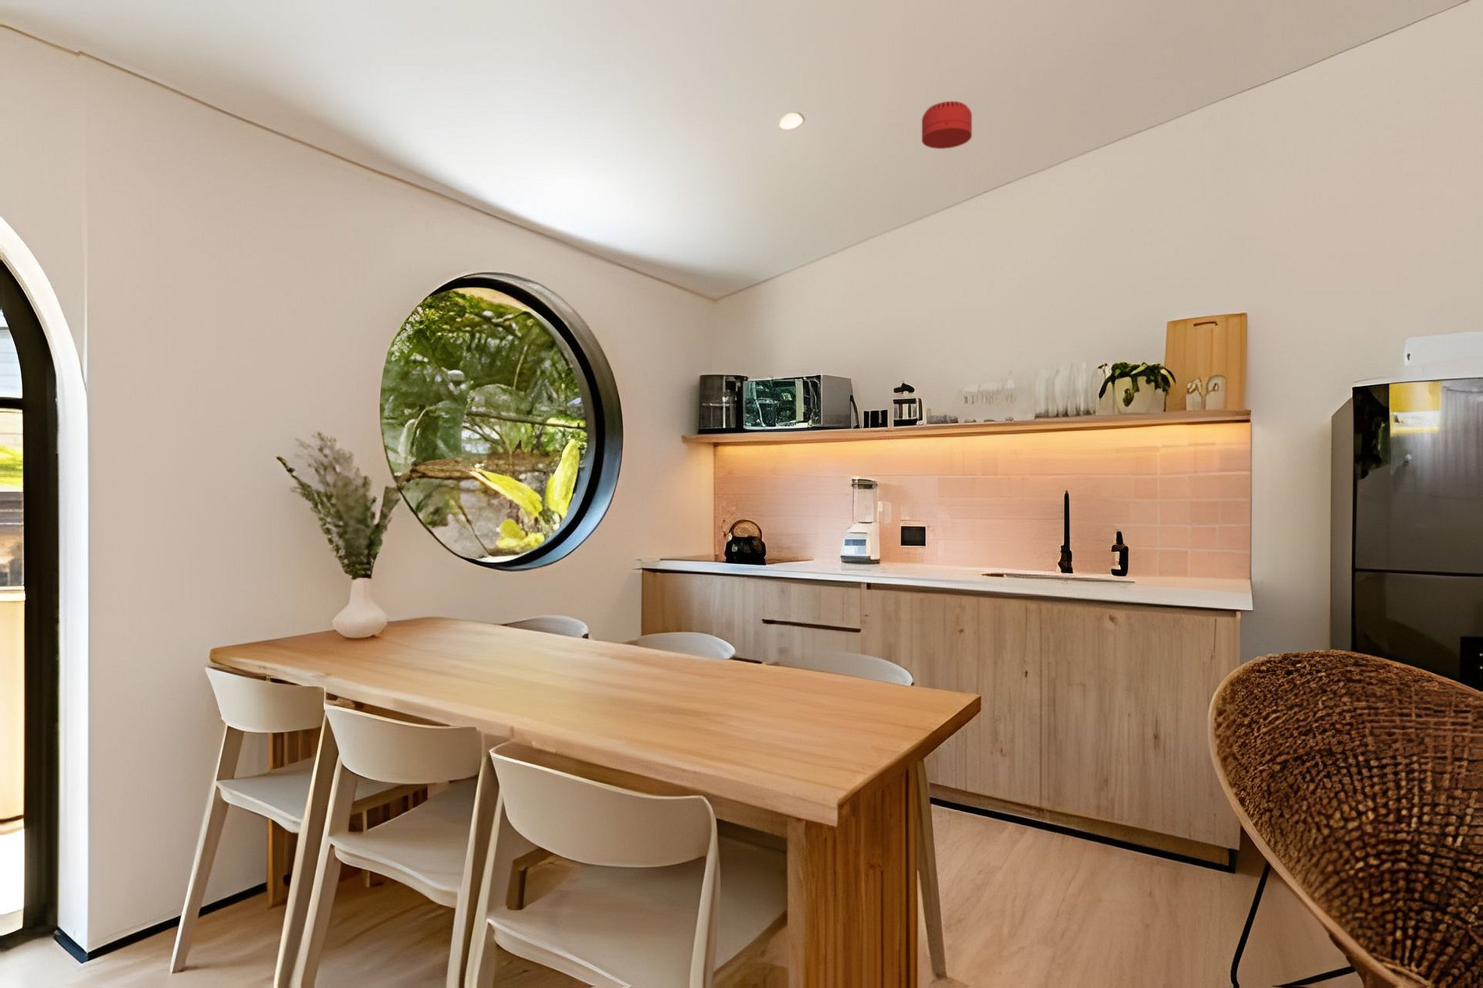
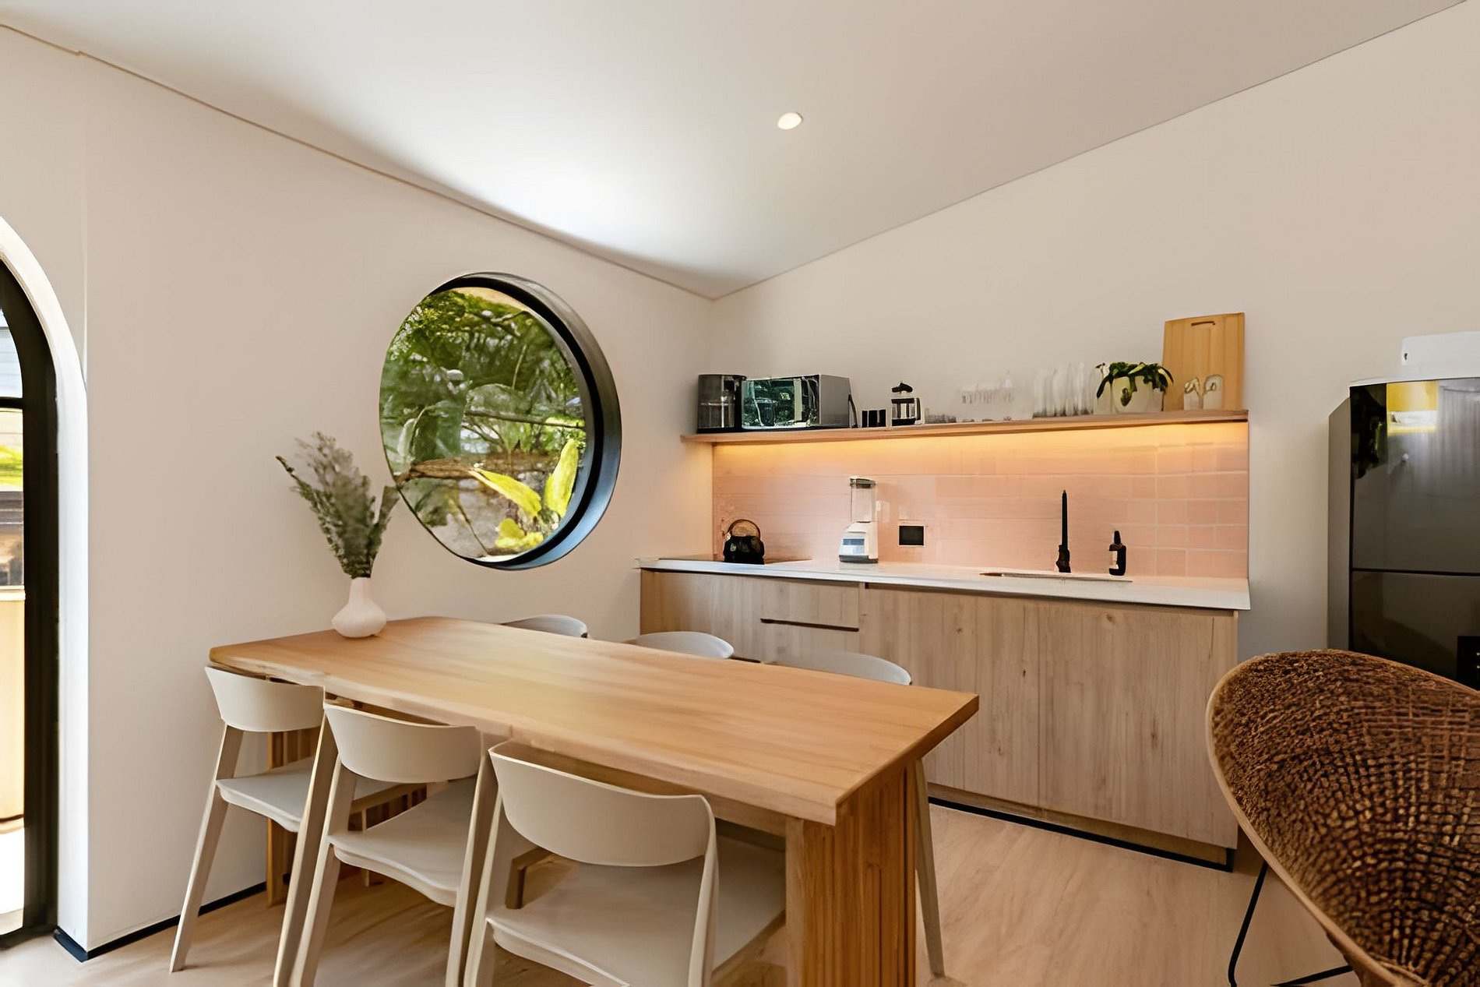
- smoke detector [921,100,972,150]
